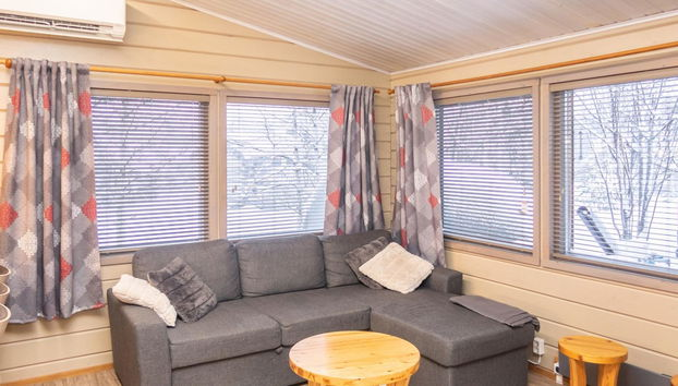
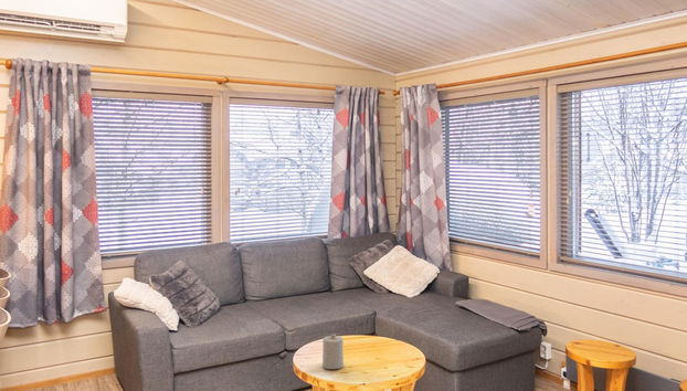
+ candle [321,332,345,370]
